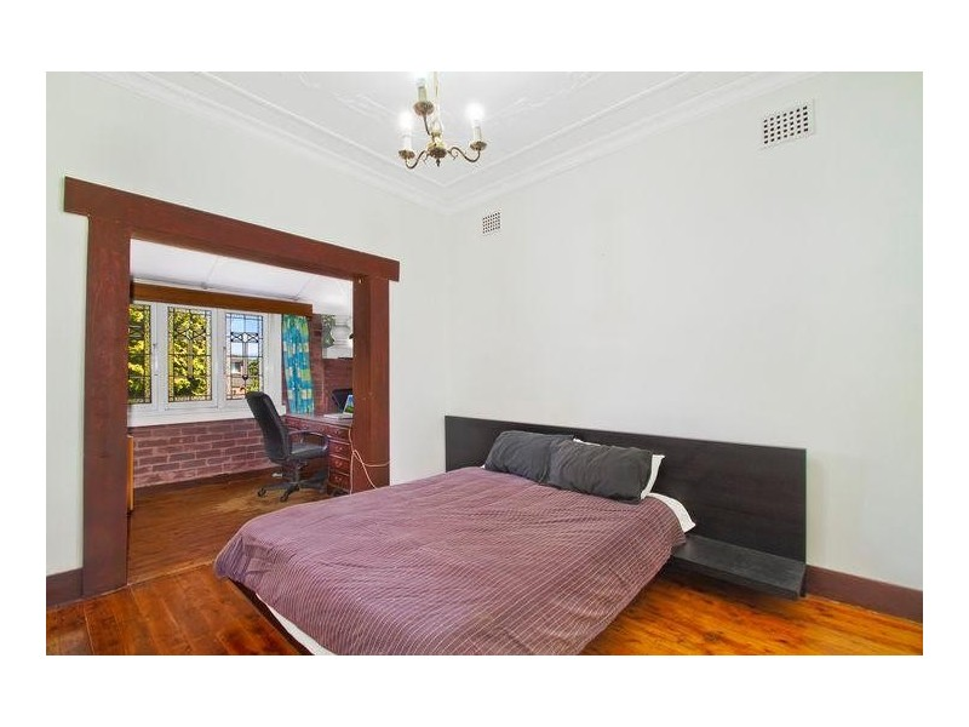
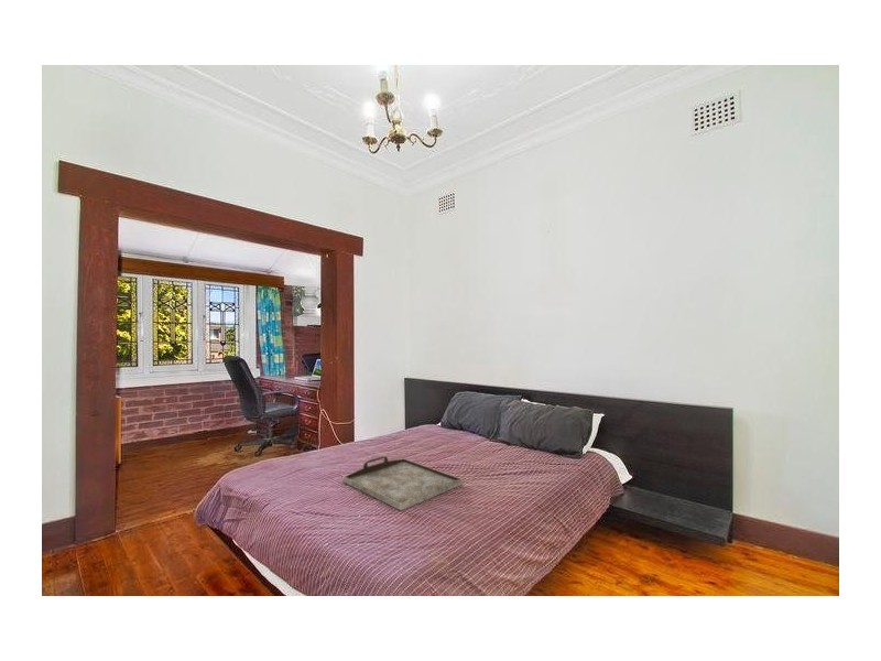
+ serving tray [342,455,464,511]
